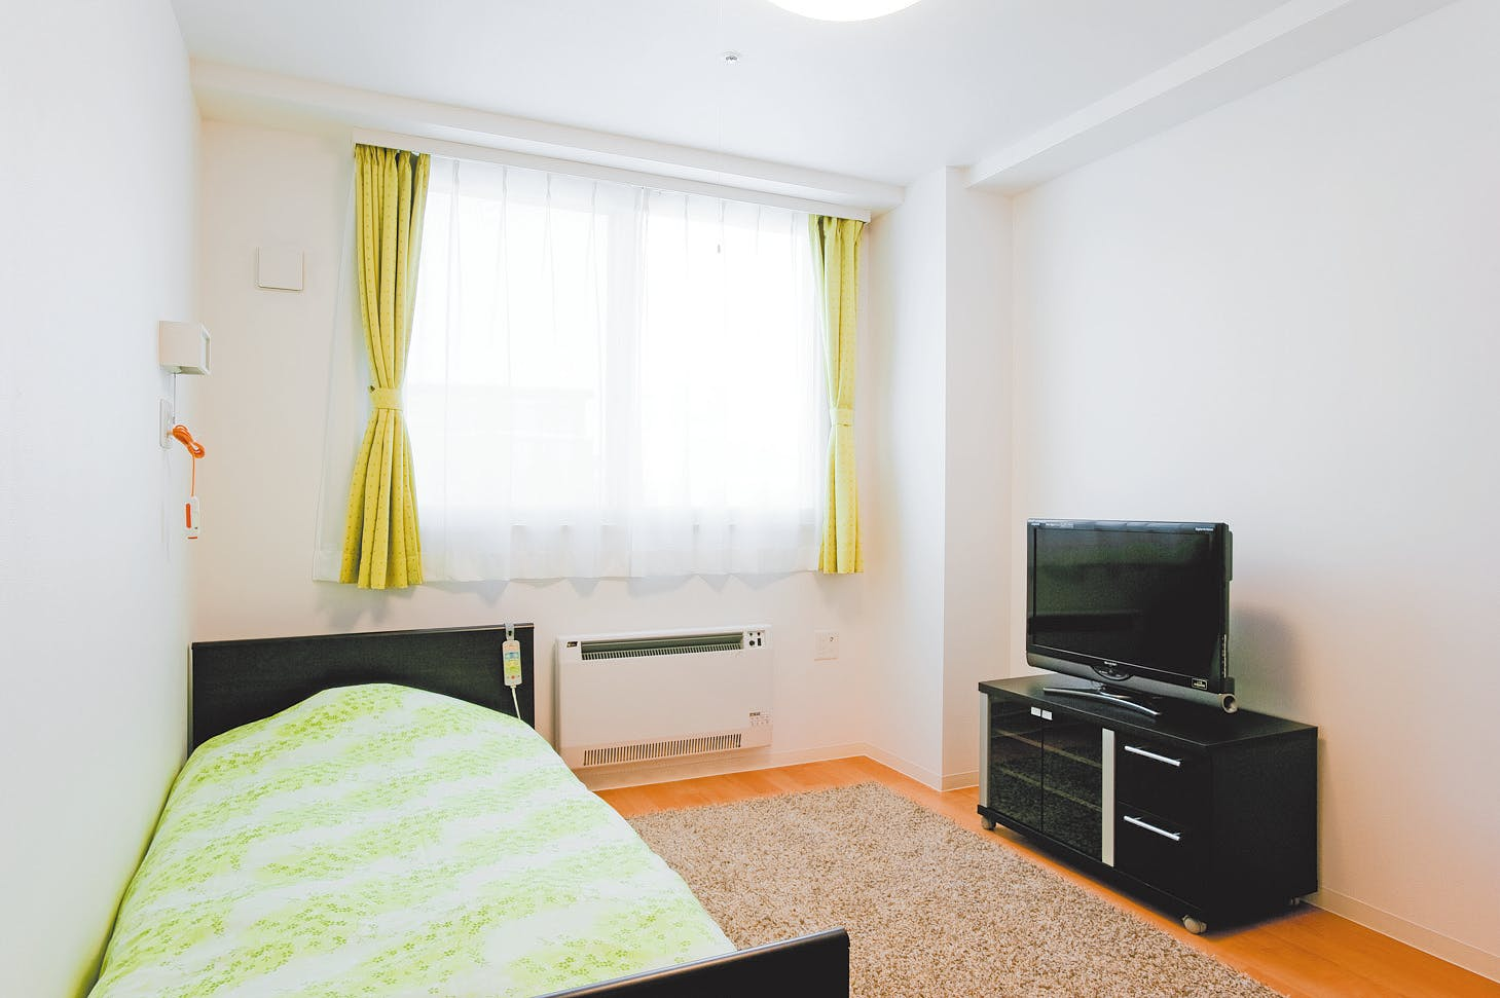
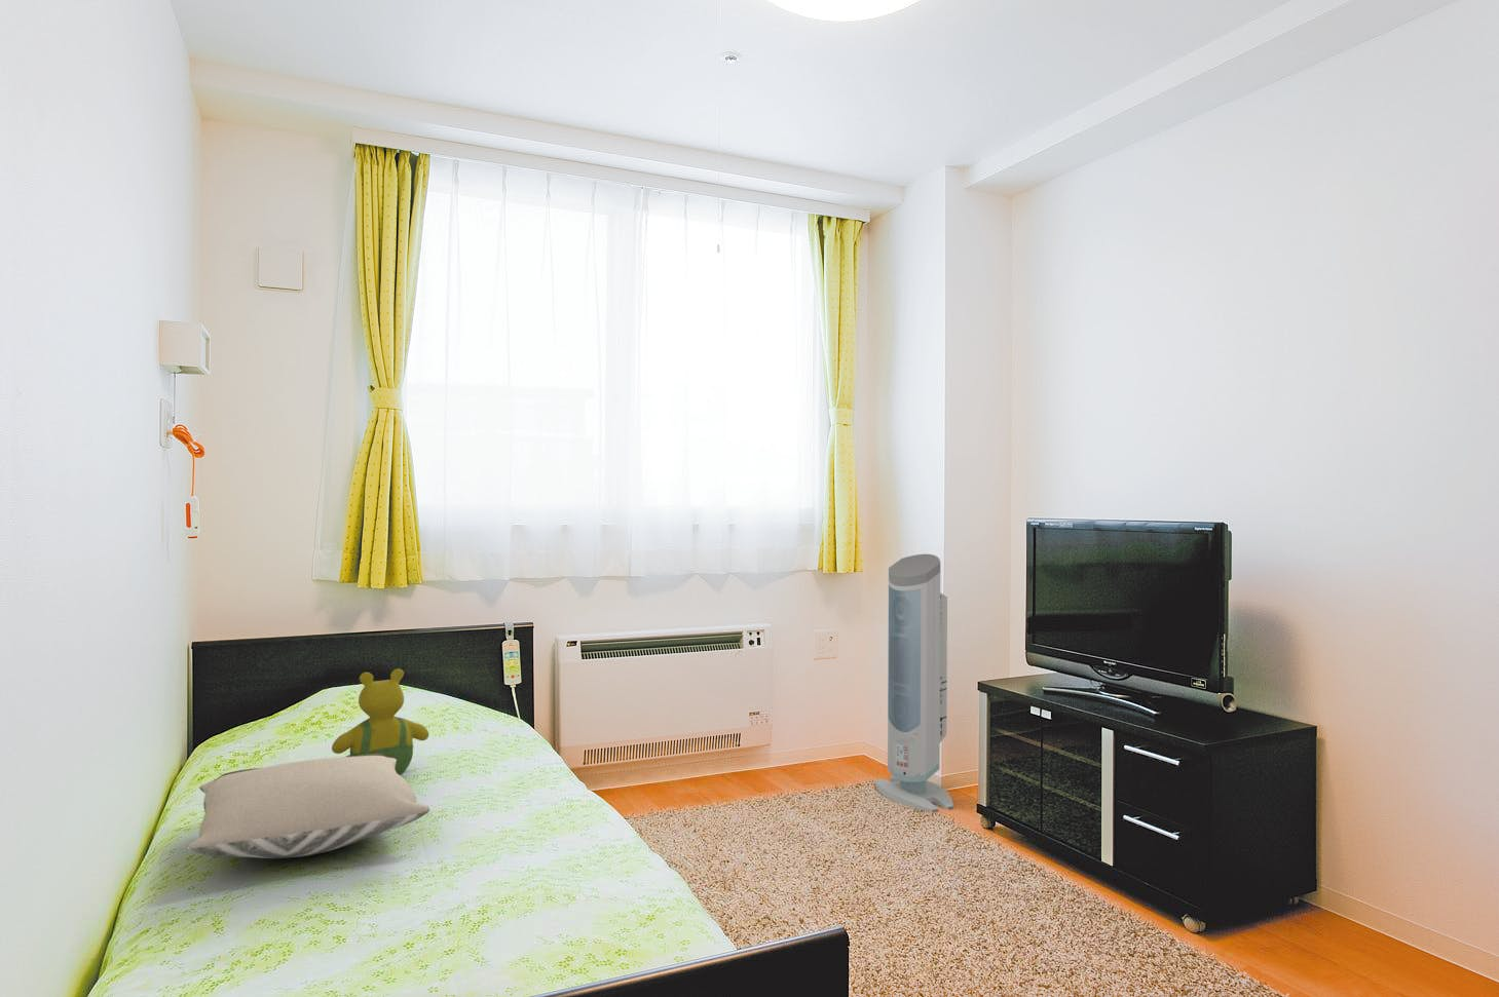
+ air purifier [875,553,955,813]
+ teddy bear [331,668,430,777]
+ pillow [187,753,431,859]
